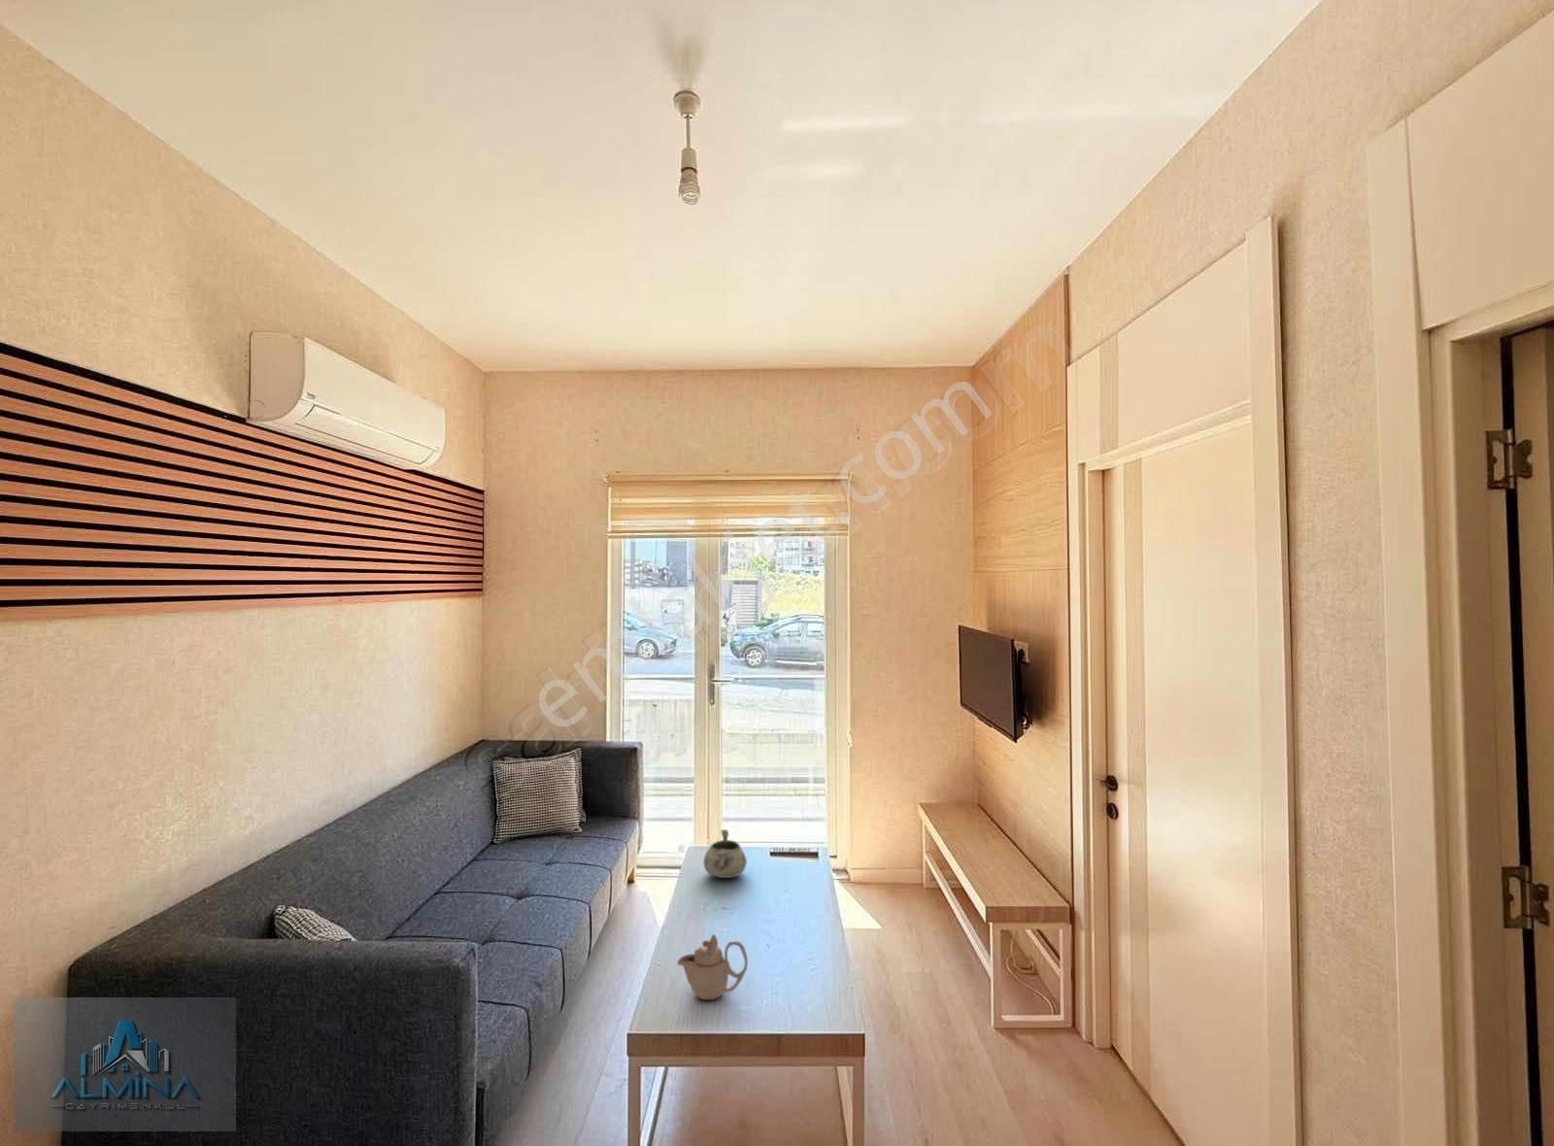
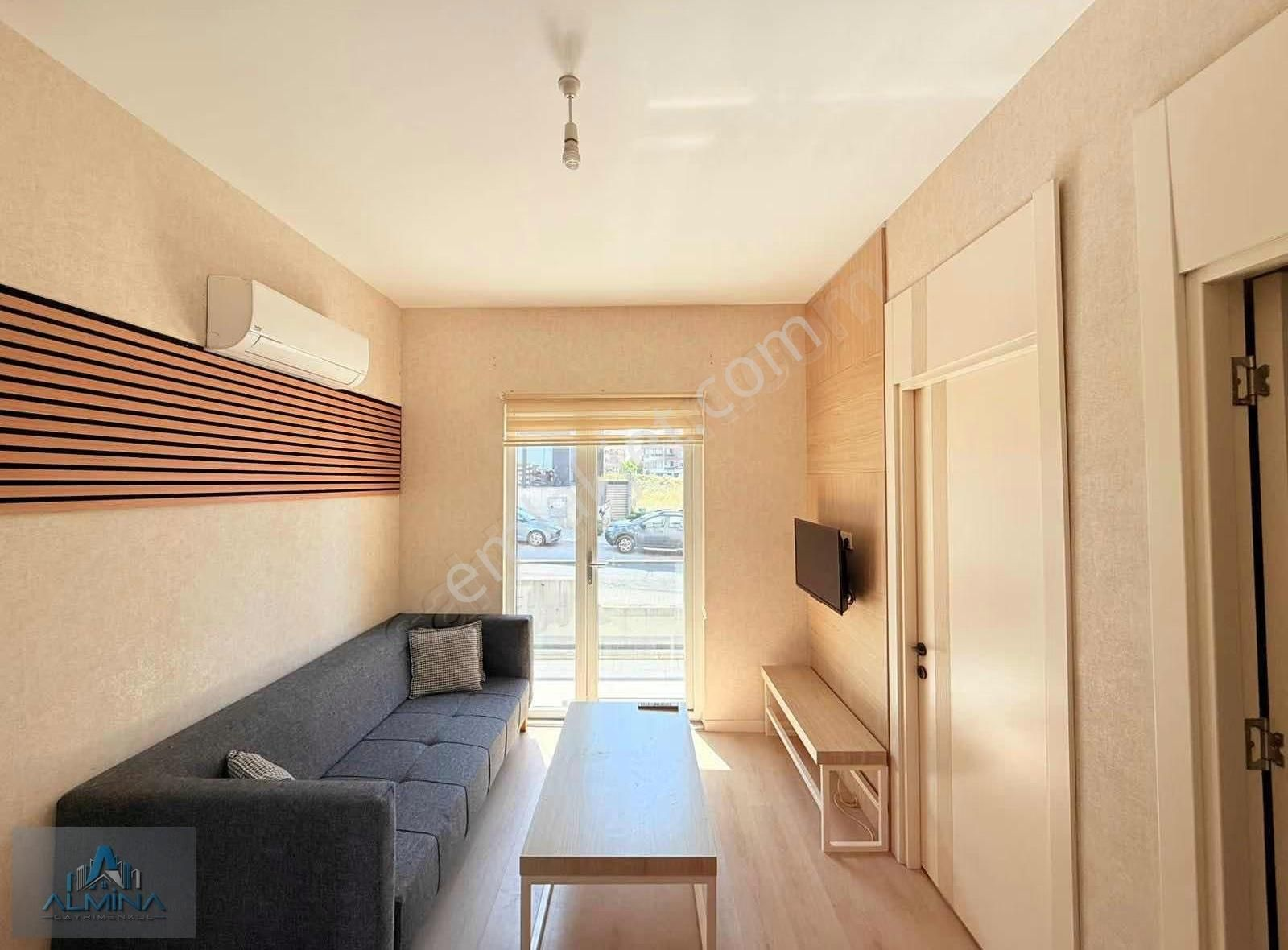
- teapot [677,934,749,1001]
- decorative bowl [702,829,748,879]
